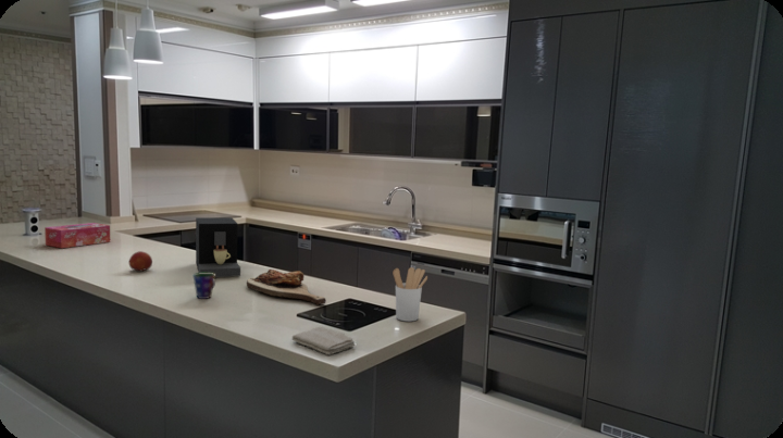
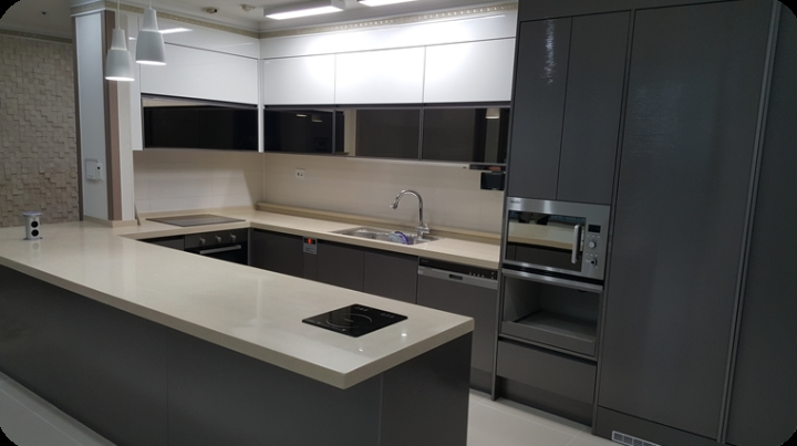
- tissue box [44,222,111,249]
- cup [192,272,216,300]
- cutting board [246,268,327,305]
- coffee maker [195,216,241,278]
- fruit [128,250,153,273]
- washcloth [291,326,356,356]
- utensil holder [393,266,428,323]
